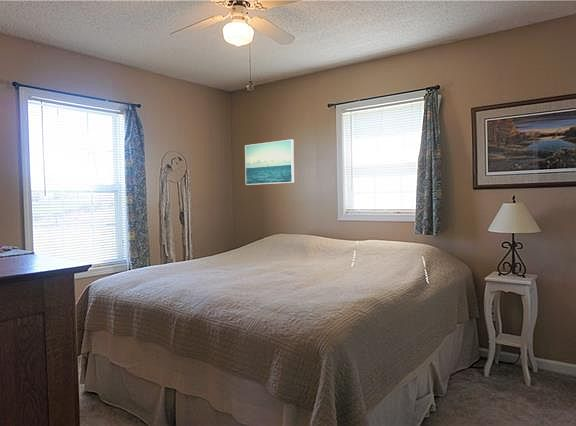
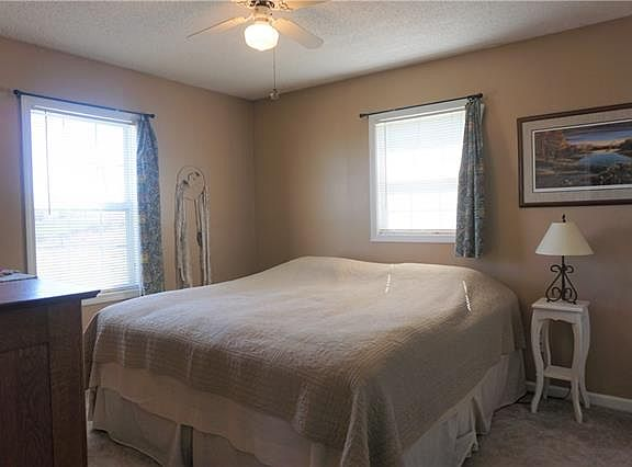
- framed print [244,139,295,186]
